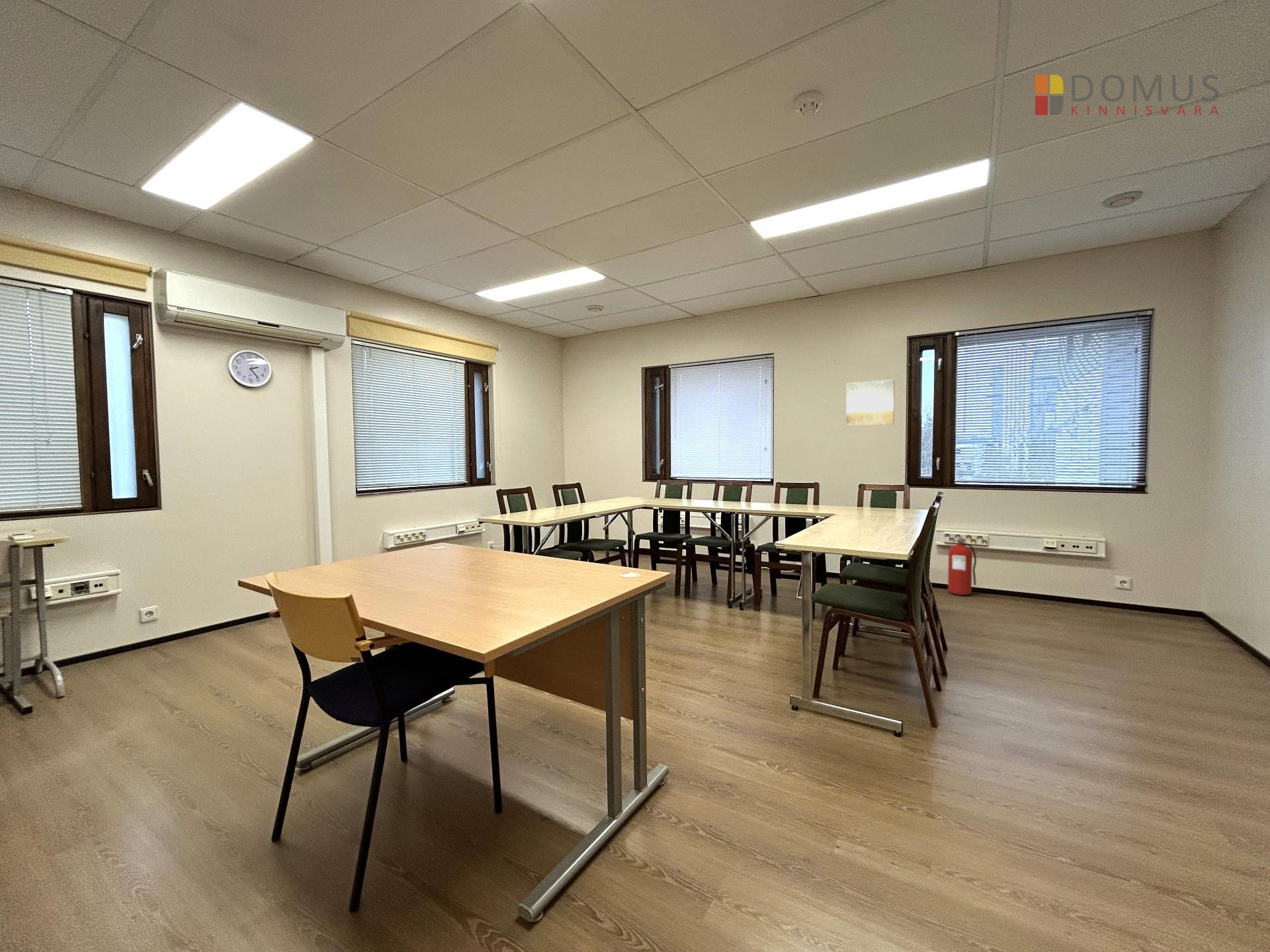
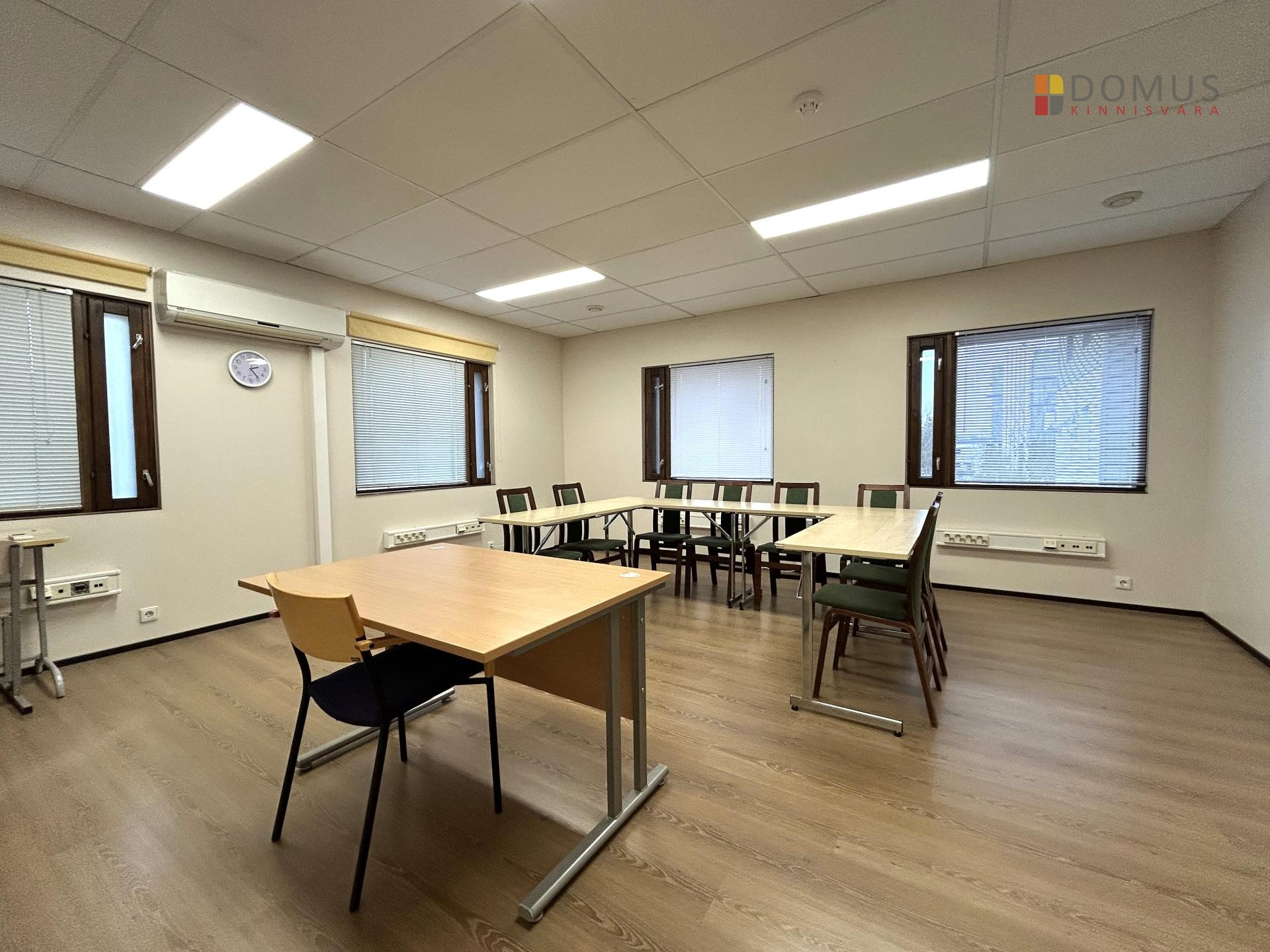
- wall art [845,379,895,427]
- fire extinguisher [947,534,977,596]
